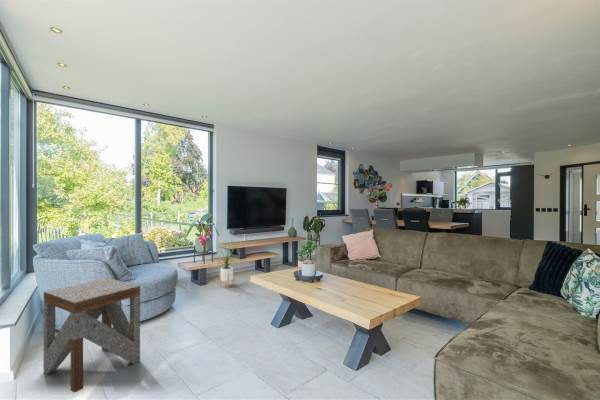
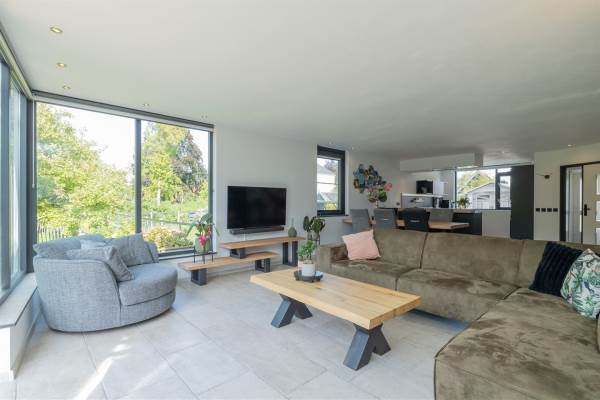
- side table [43,277,141,394]
- house plant [216,237,239,289]
